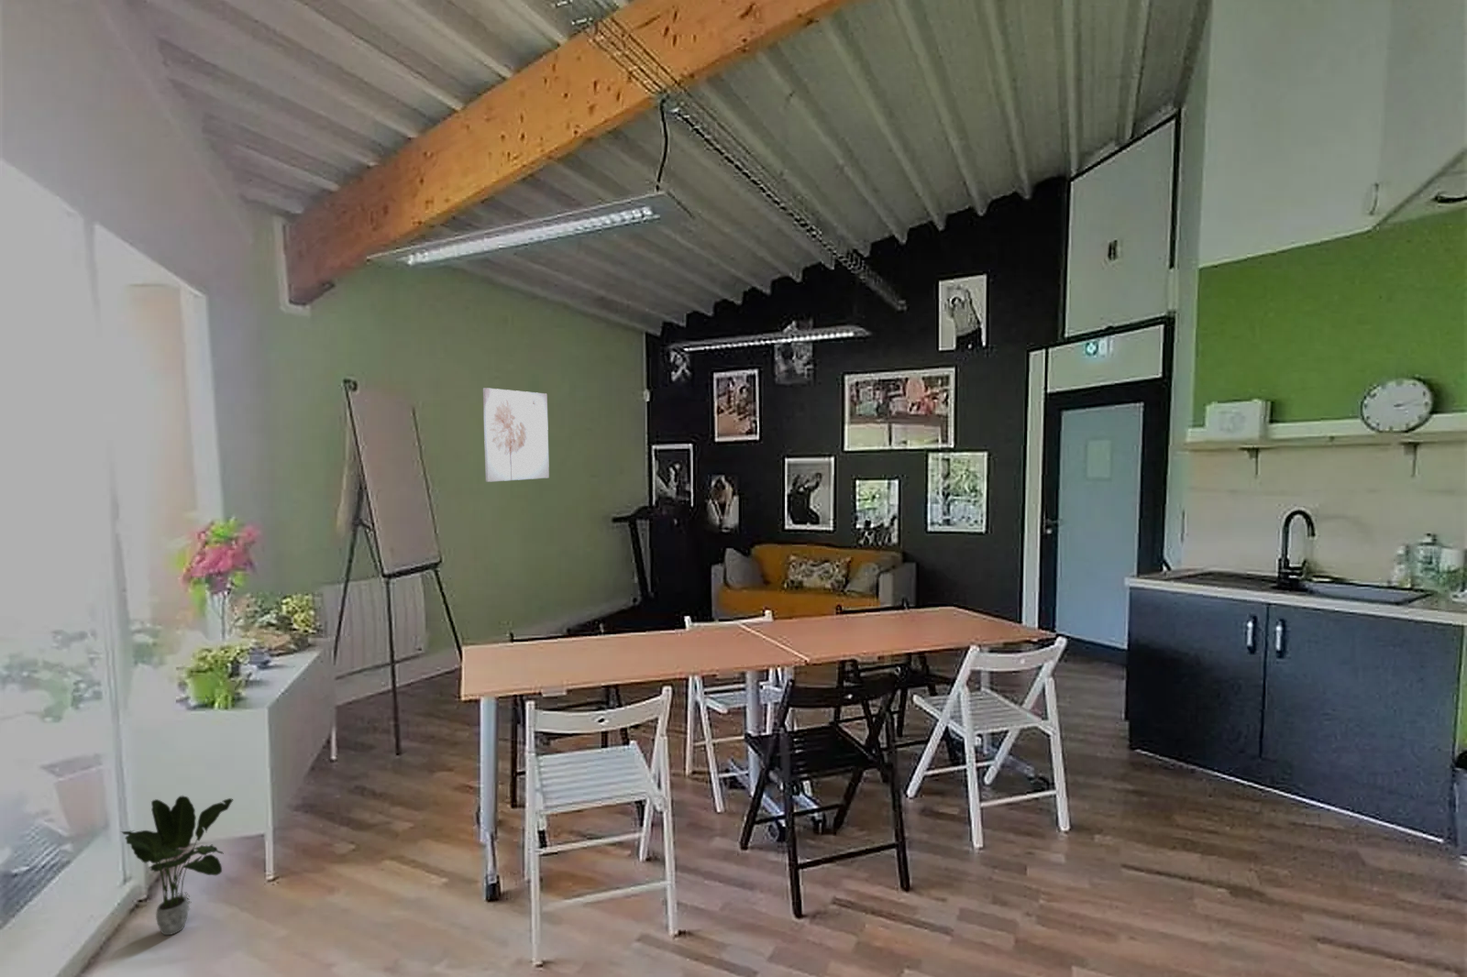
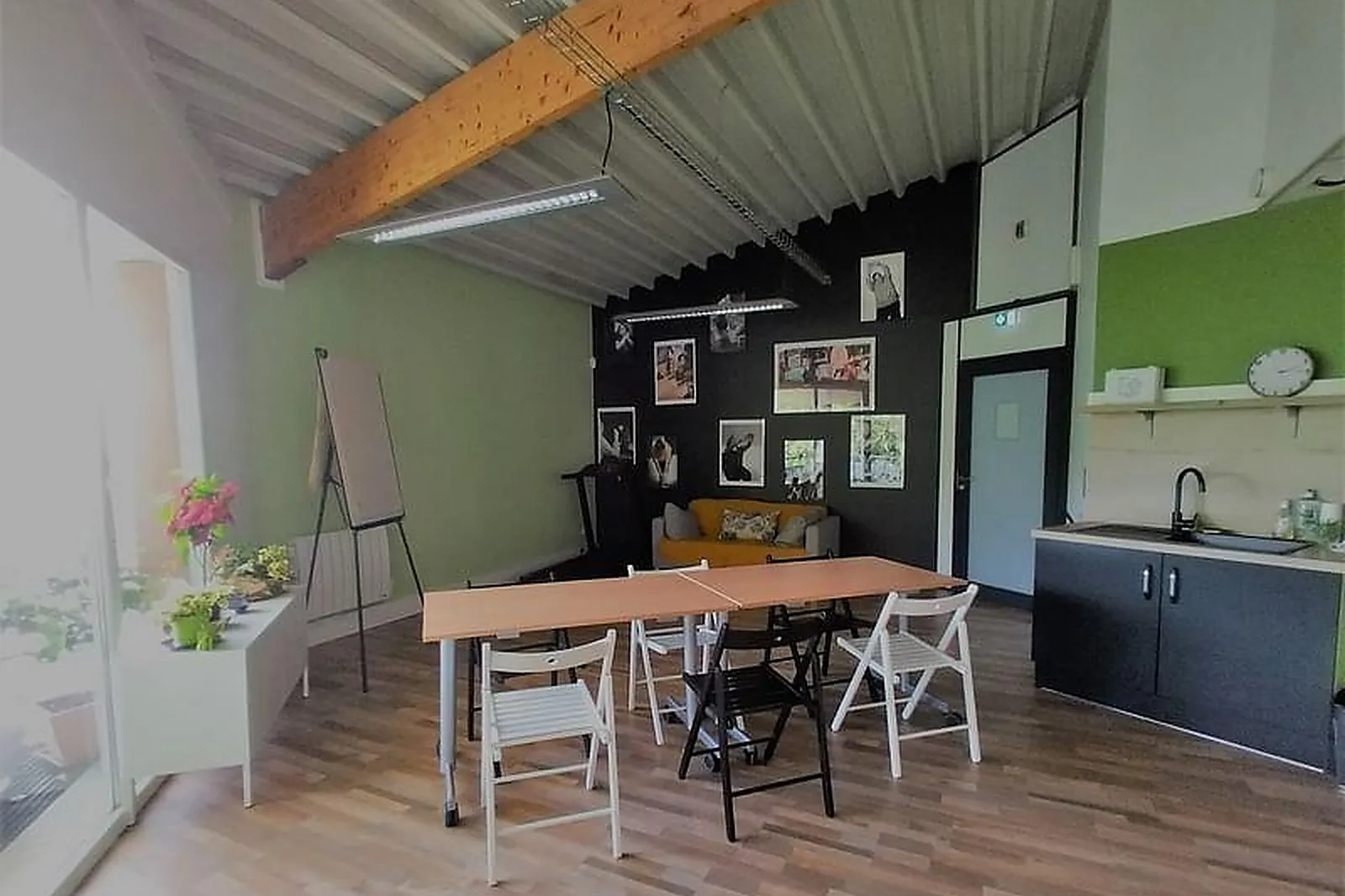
- potted plant [119,795,233,936]
- wall art [482,387,550,483]
